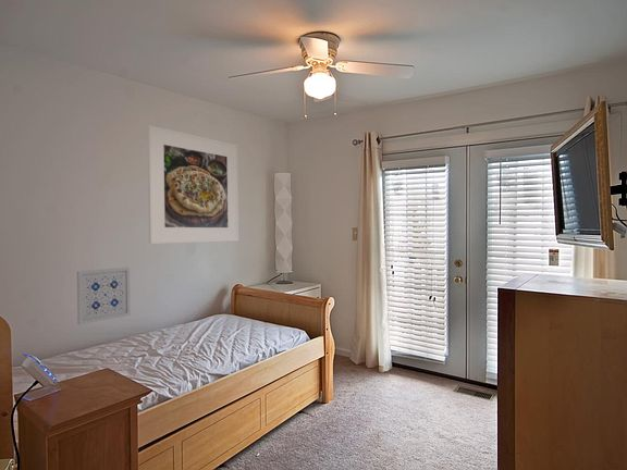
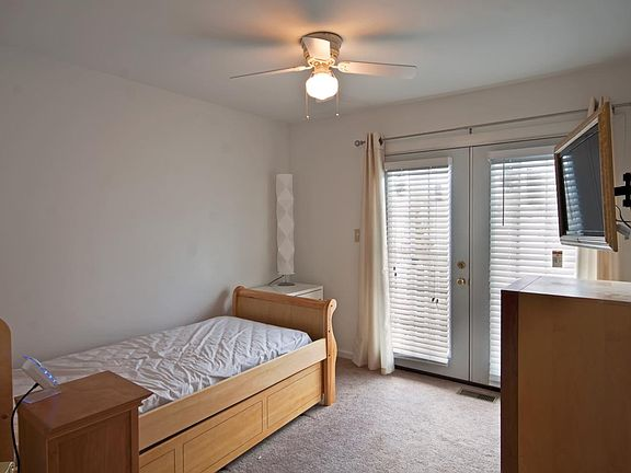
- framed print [147,124,239,245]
- wall art [76,267,132,325]
